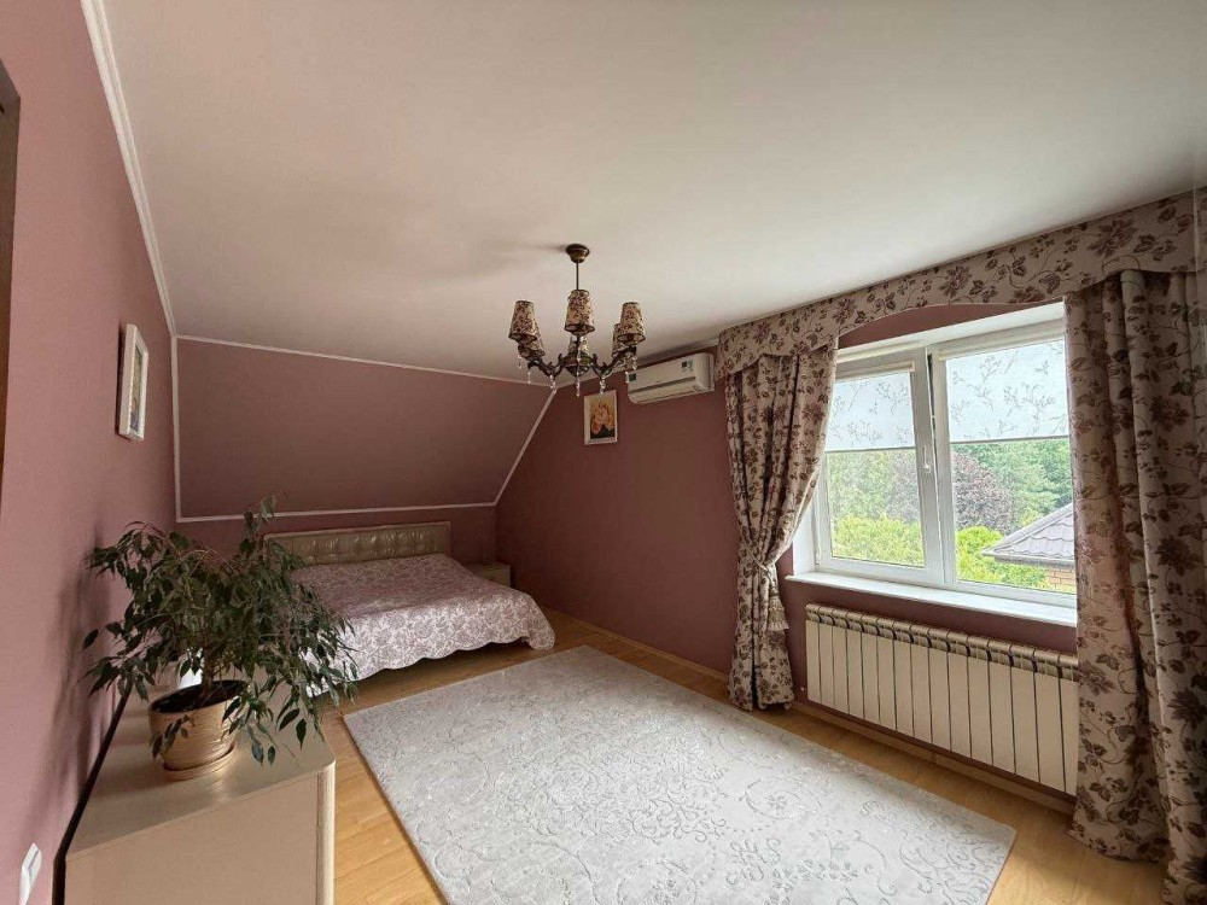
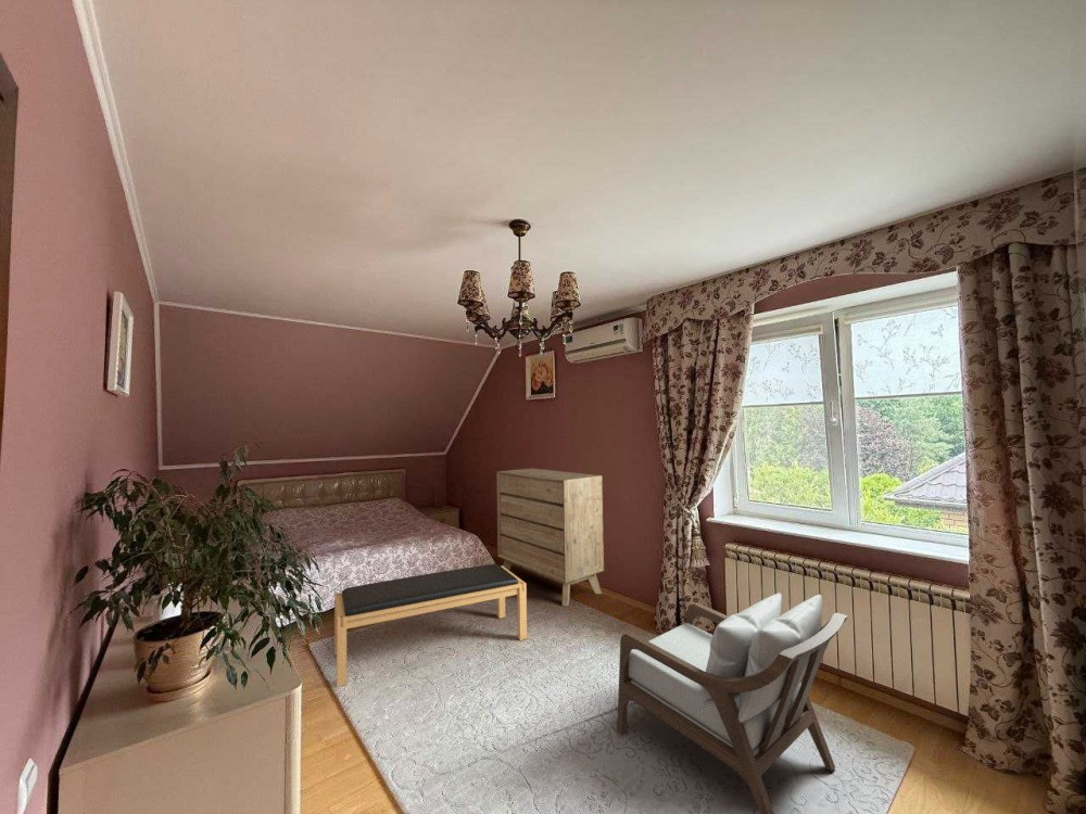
+ dresser [496,468,605,608]
+ armchair [616,593,849,814]
+ bench [333,563,528,688]
